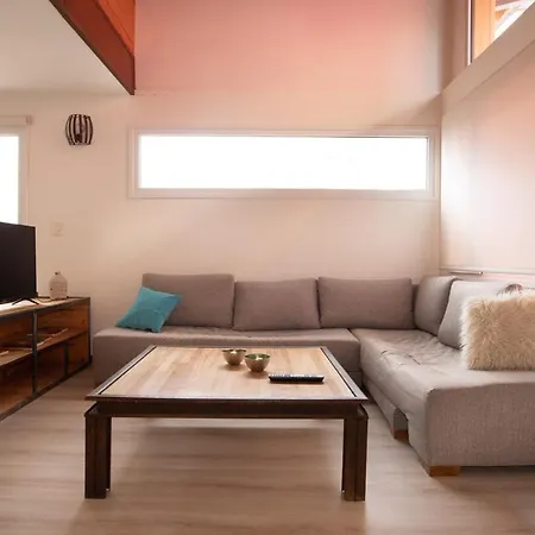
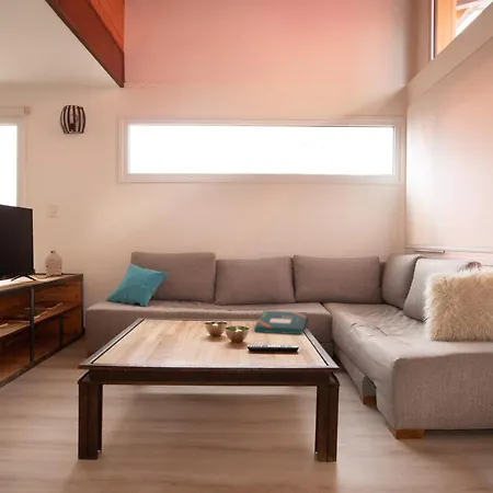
+ board game [254,310,309,335]
